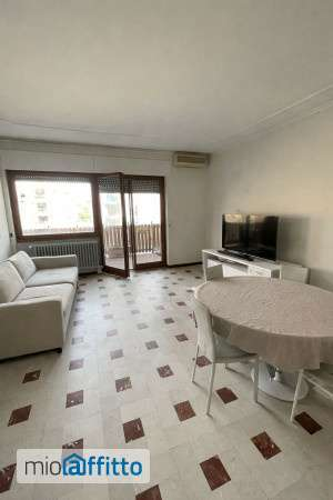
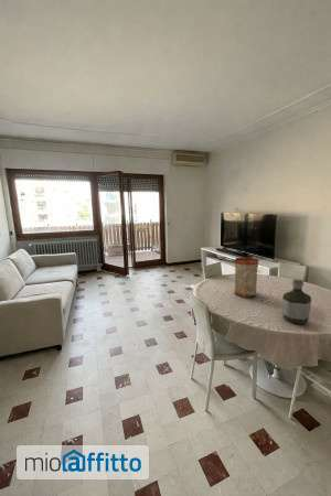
+ bottle [281,279,312,325]
+ vase [234,257,259,299]
